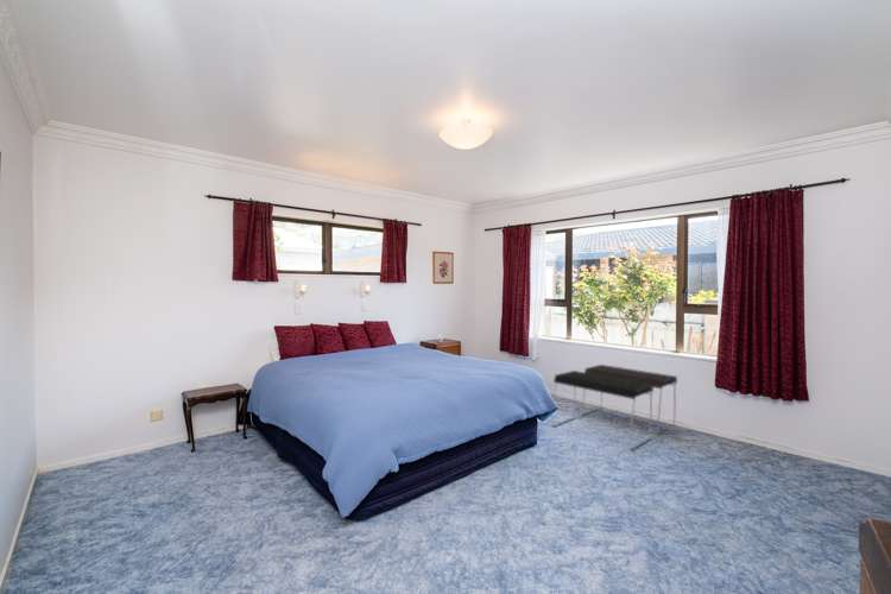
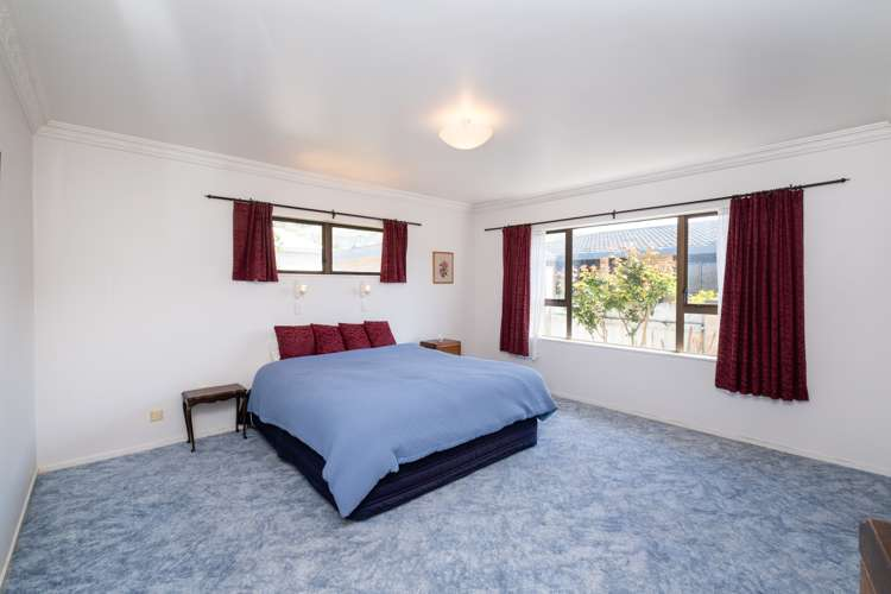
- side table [549,364,678,451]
